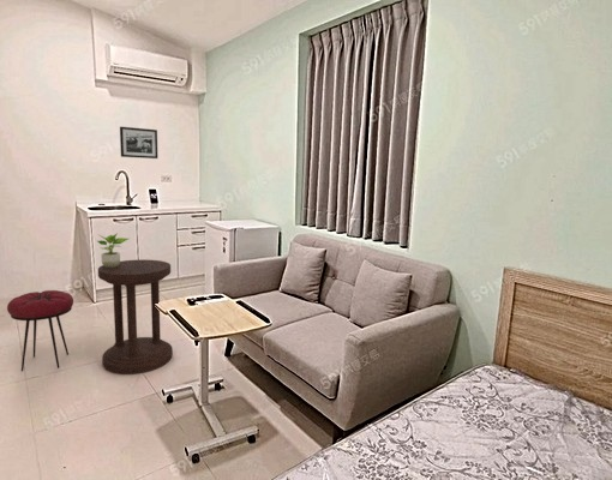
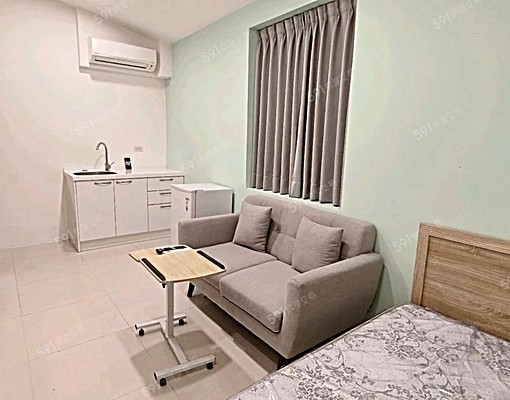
- stool [6,289,74,372]
- potted plant [96,232,130,268]
- picture frame [119,126,158,160]
- side table [97,258,174,376]
